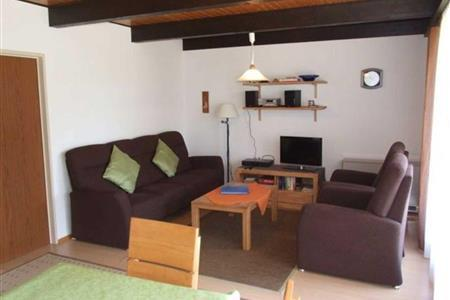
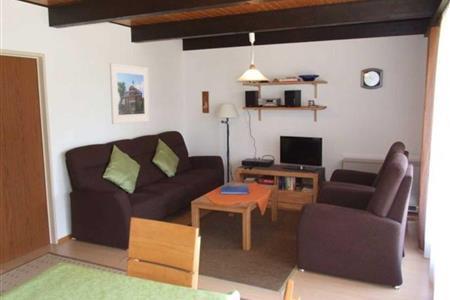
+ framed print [109,62,151,125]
